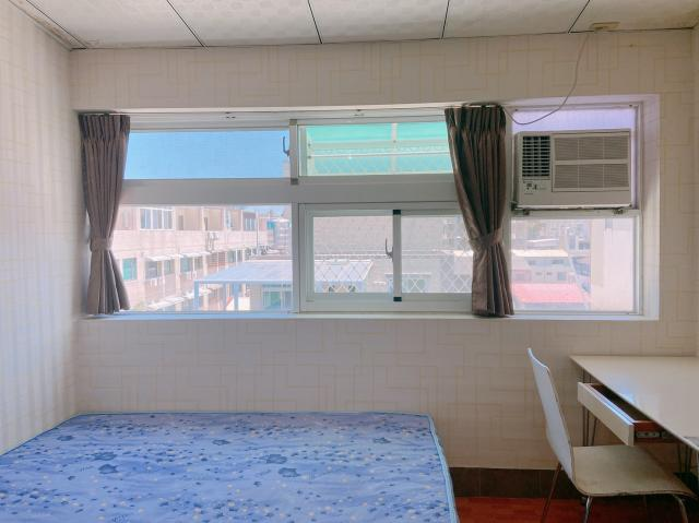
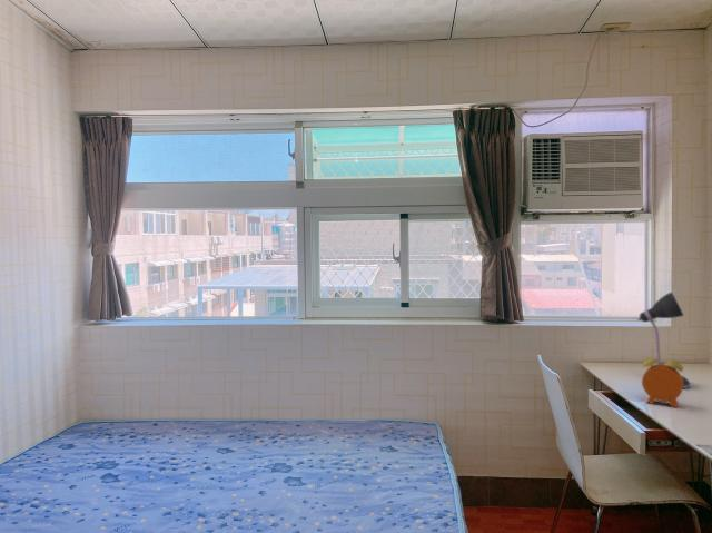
+ desk lamp [636,290,692,389]
+ alarm clock [641,349,684,408]
